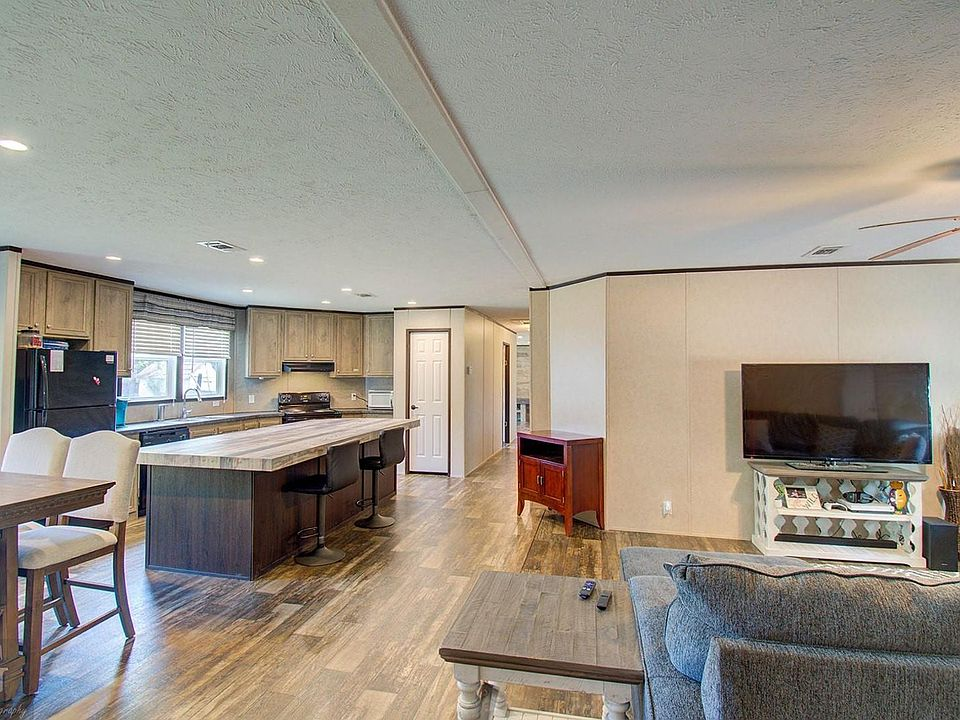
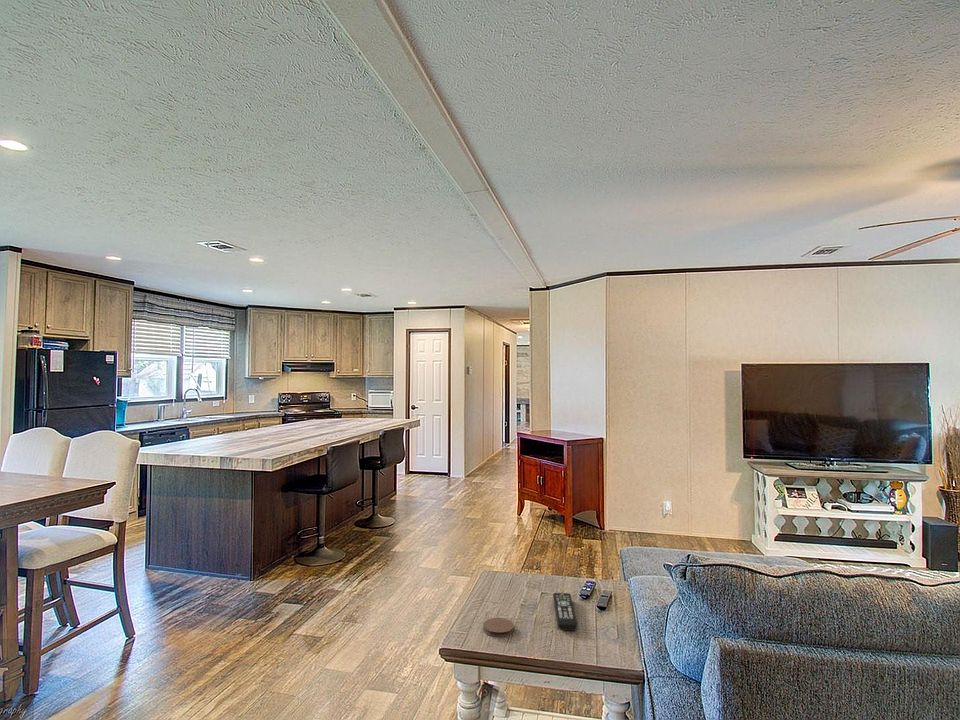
+ remote control [552,592,578,632]
+ coaster [482,617,515,638]
